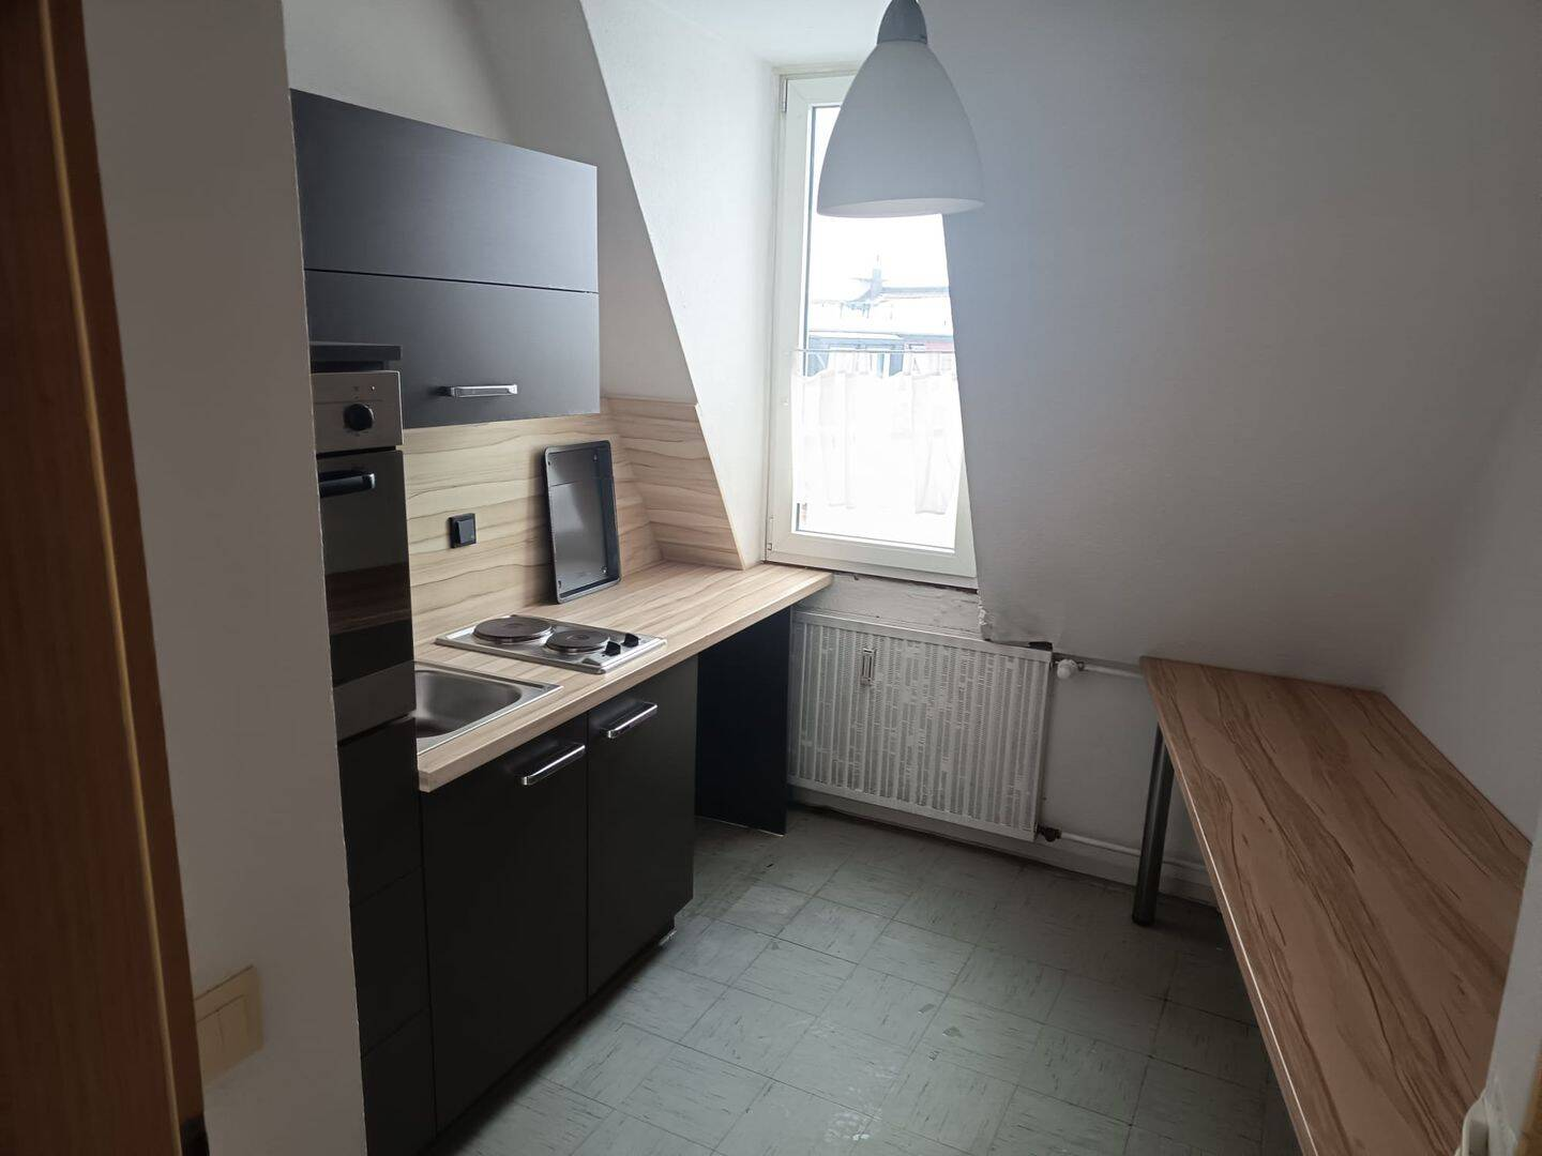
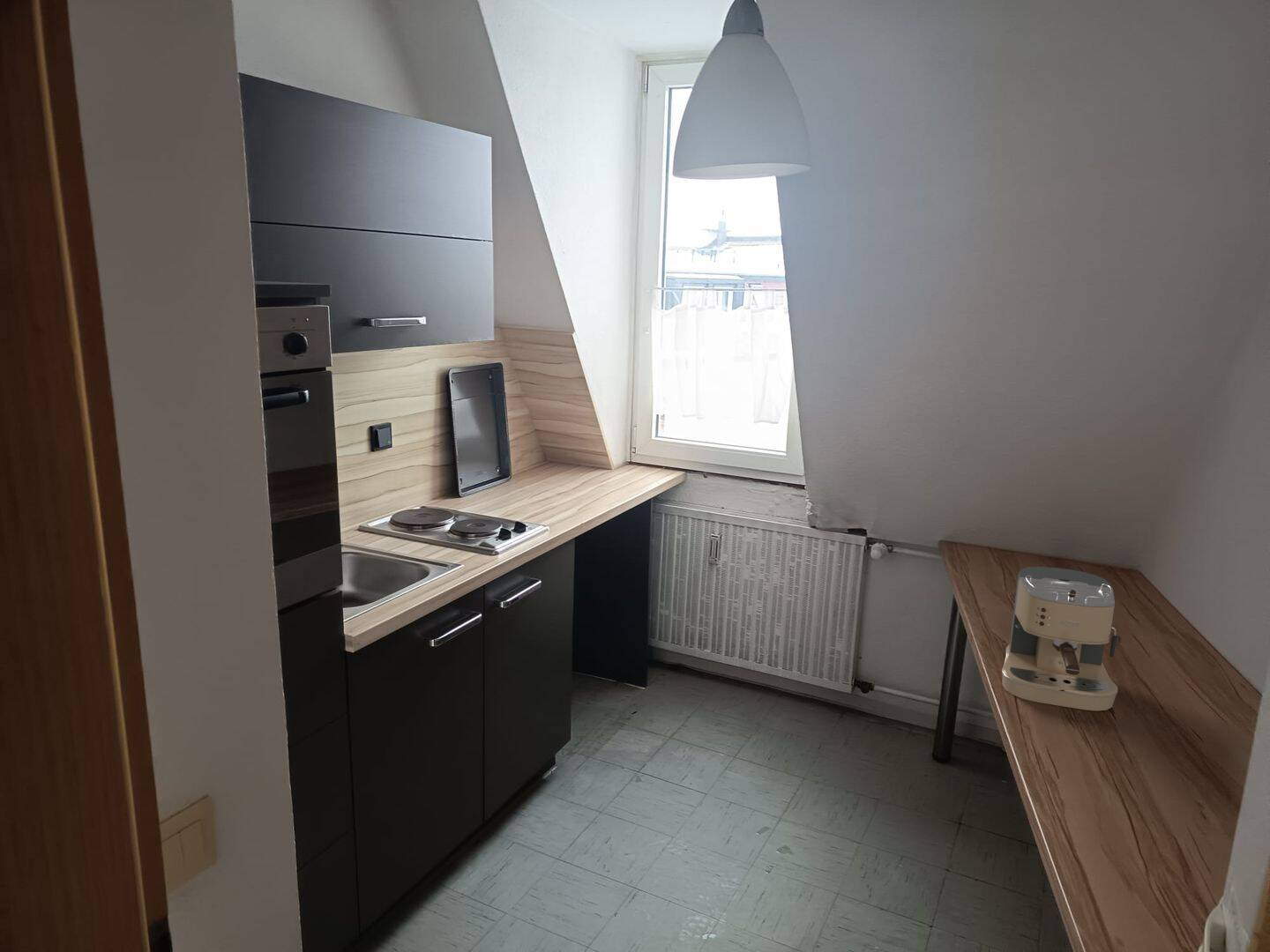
+ coffee maker [1001,566,1122,712]
